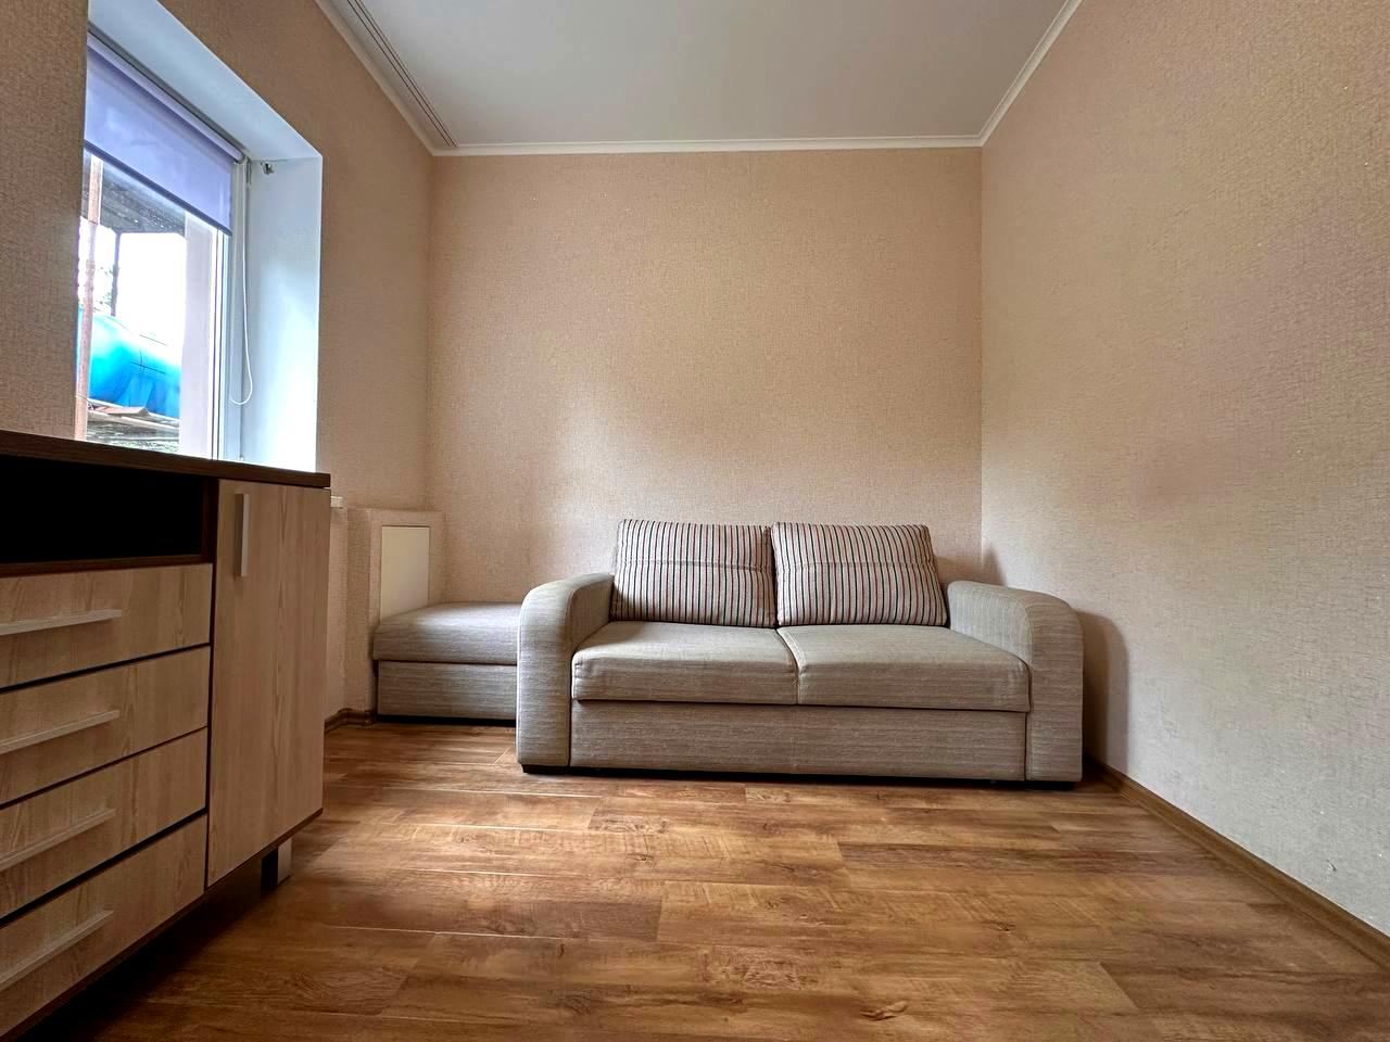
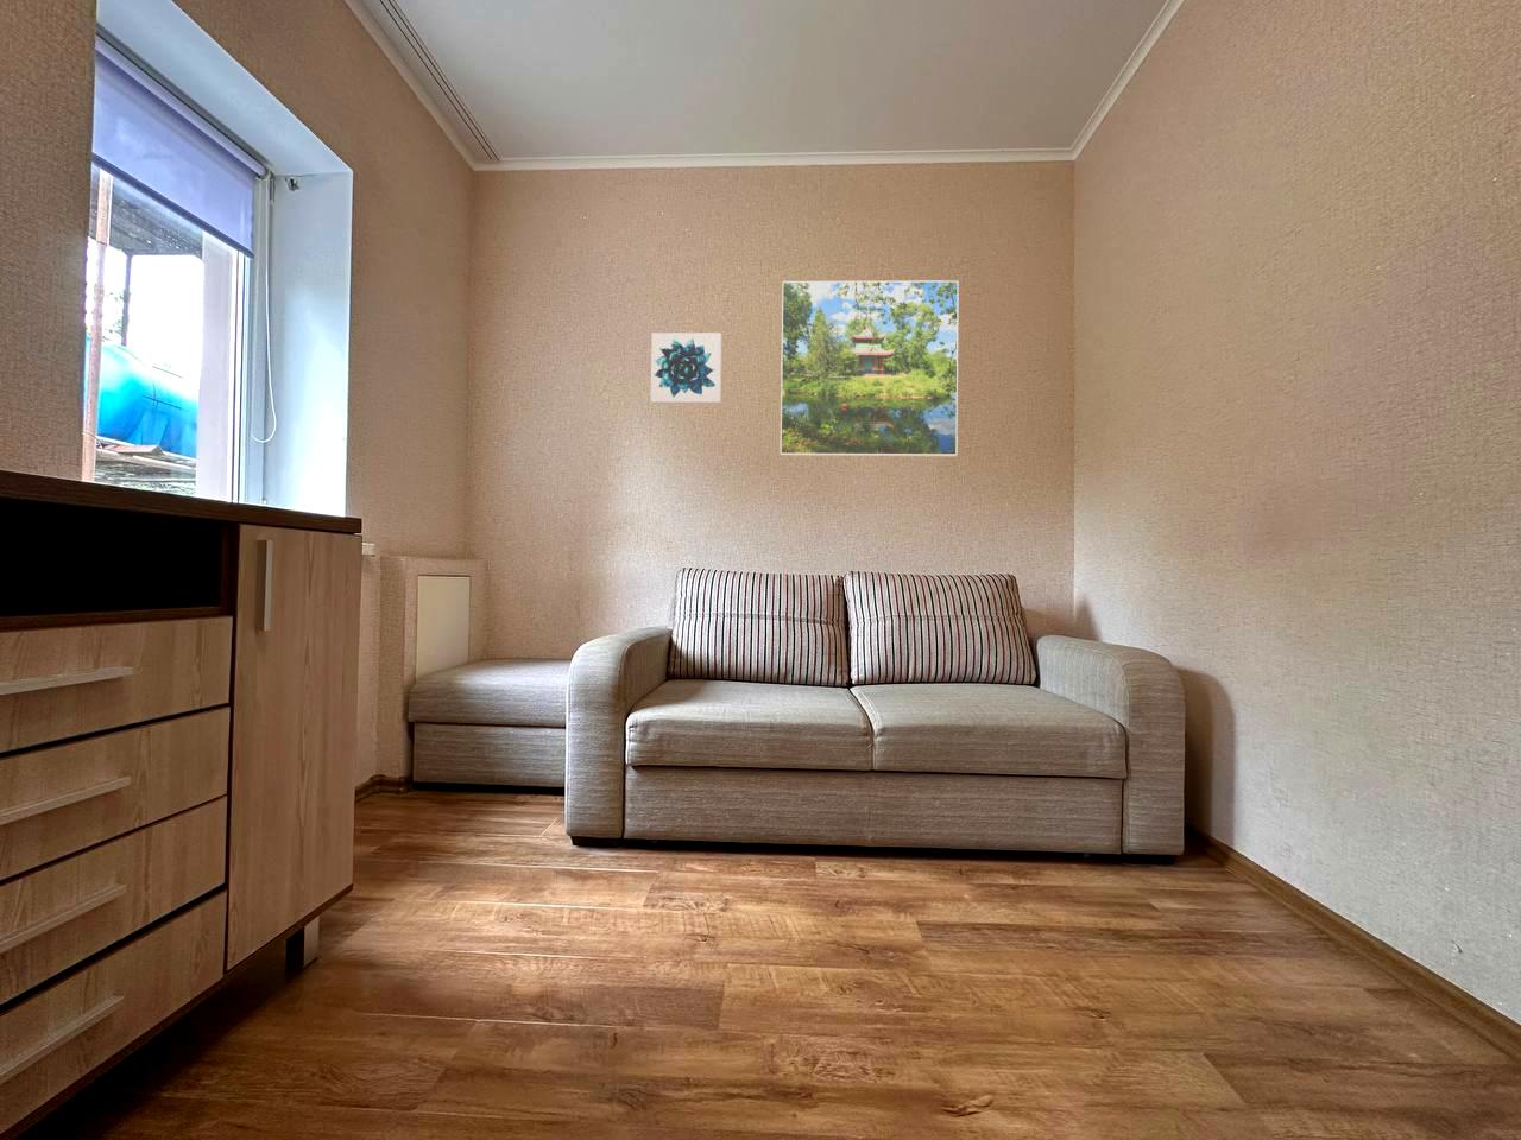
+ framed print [780,279,961,457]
+ wall art [650,332,722,405]
